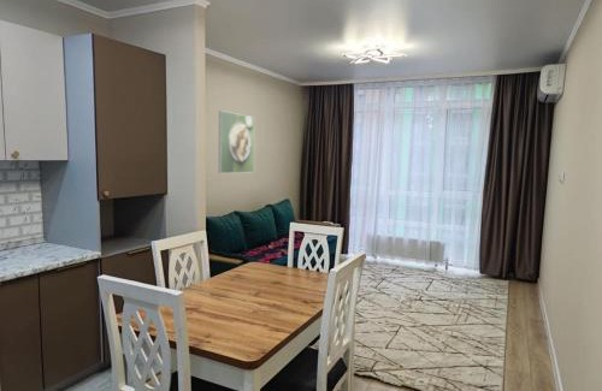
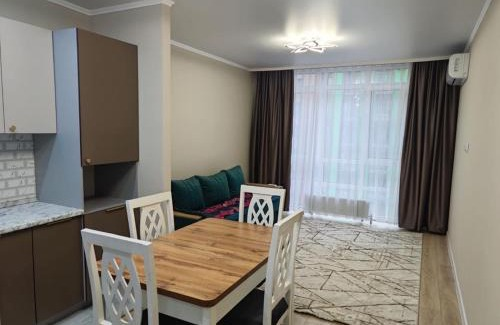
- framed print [218,109,255,174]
